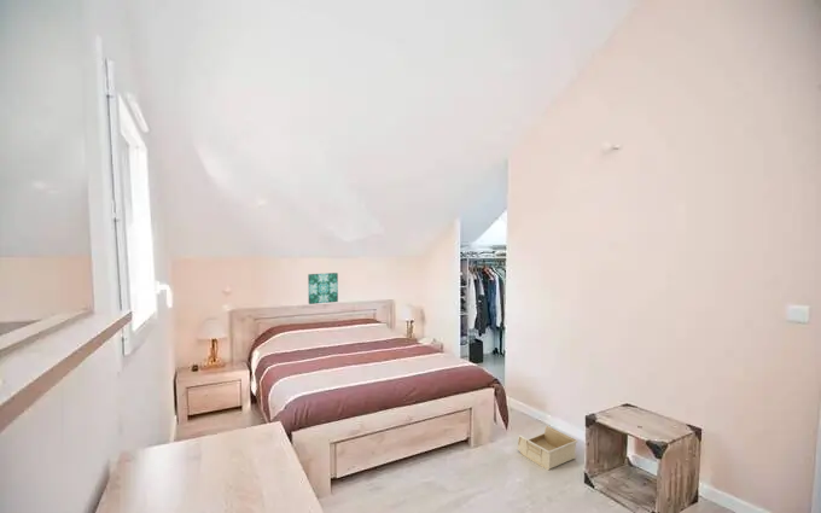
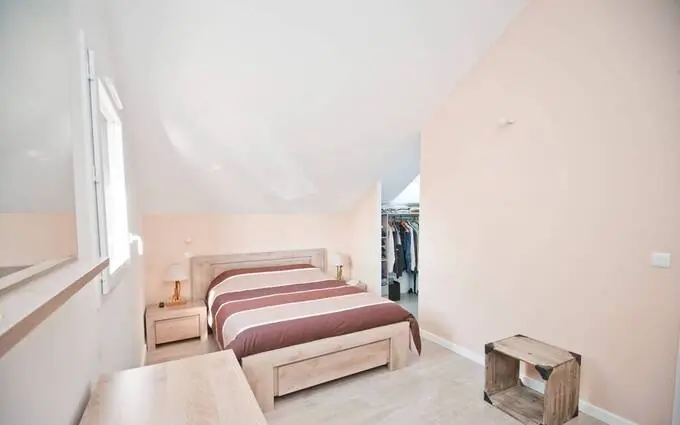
- wall art [307,272,339,305]
- storage bin [517,425,580,471]
